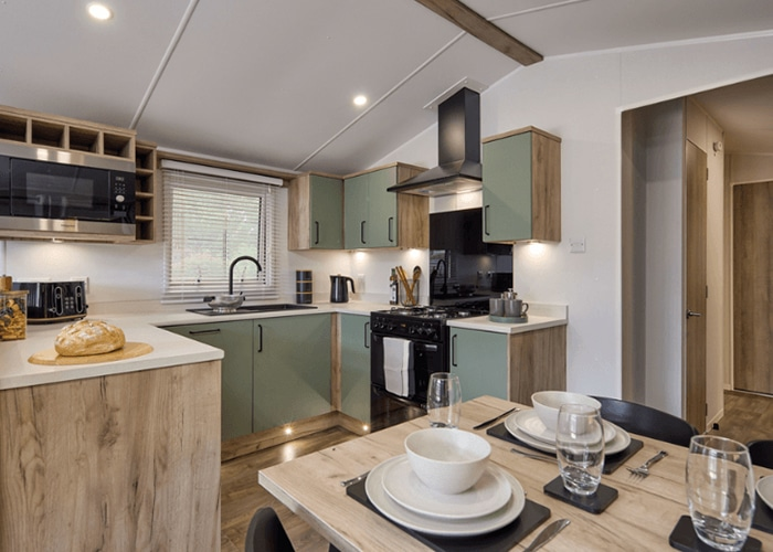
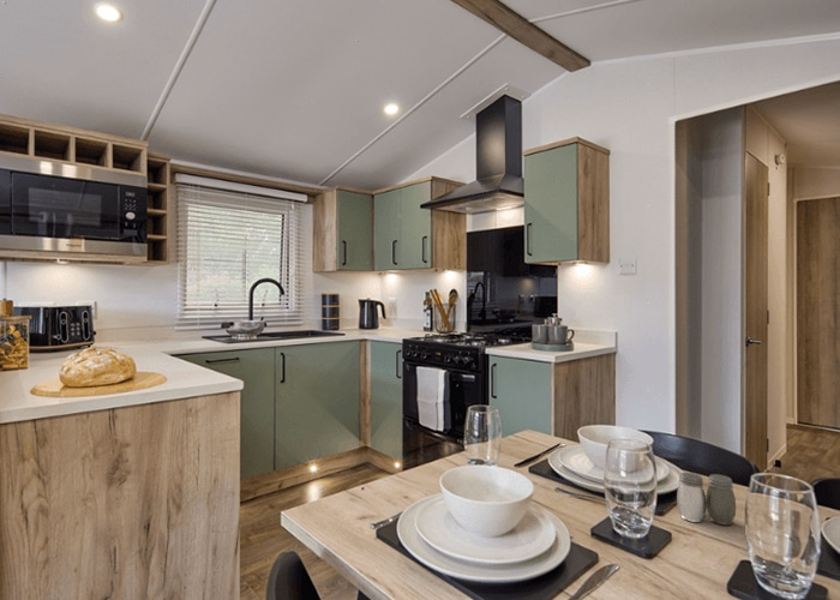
+ salt and pepper shaker [676,472,737,526]
